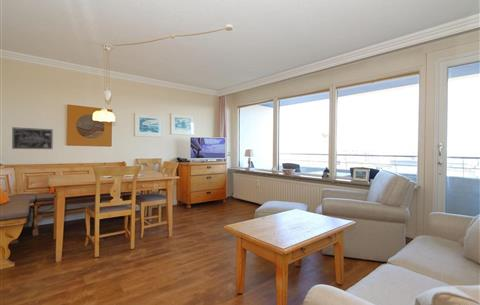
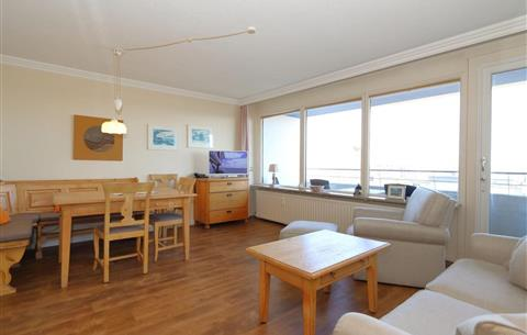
- wall art [11,126,54,150]
